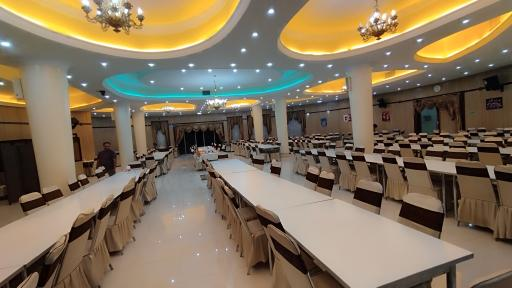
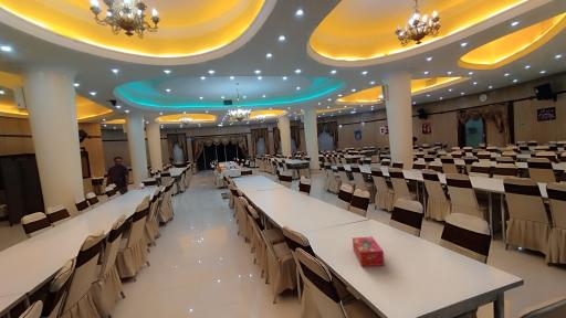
+ tissue box [352,235,385,267]
